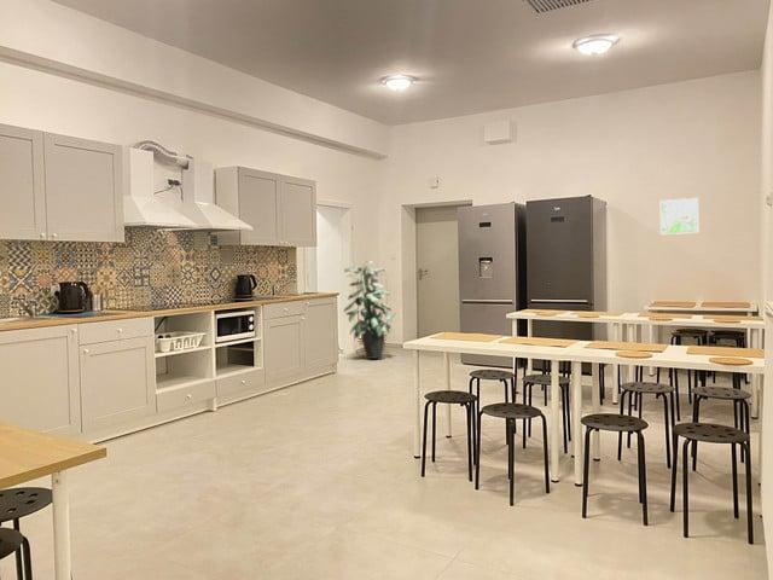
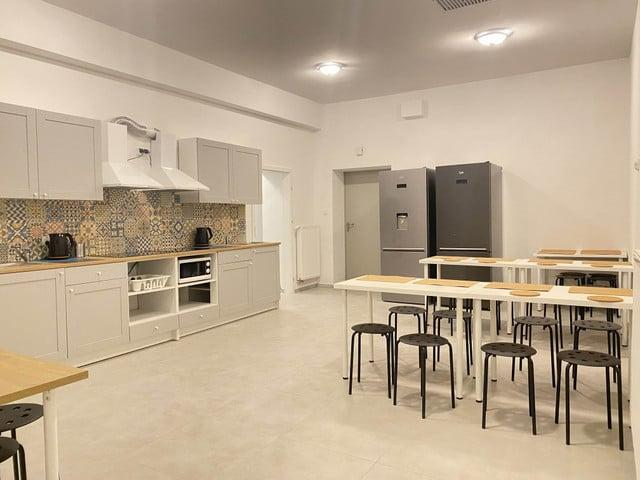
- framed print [659,197,699,236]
- indoor plant [343,260,397,360]
